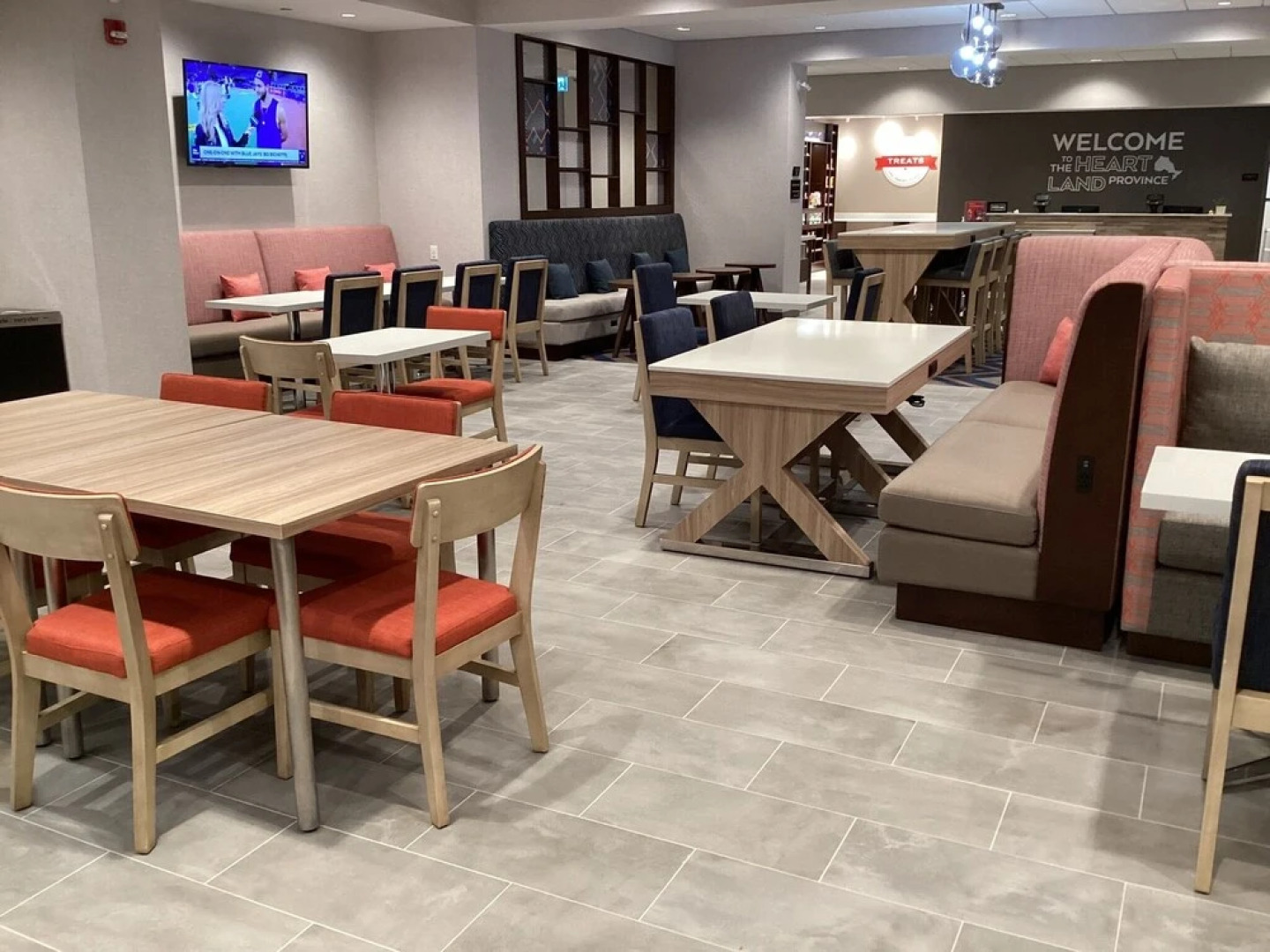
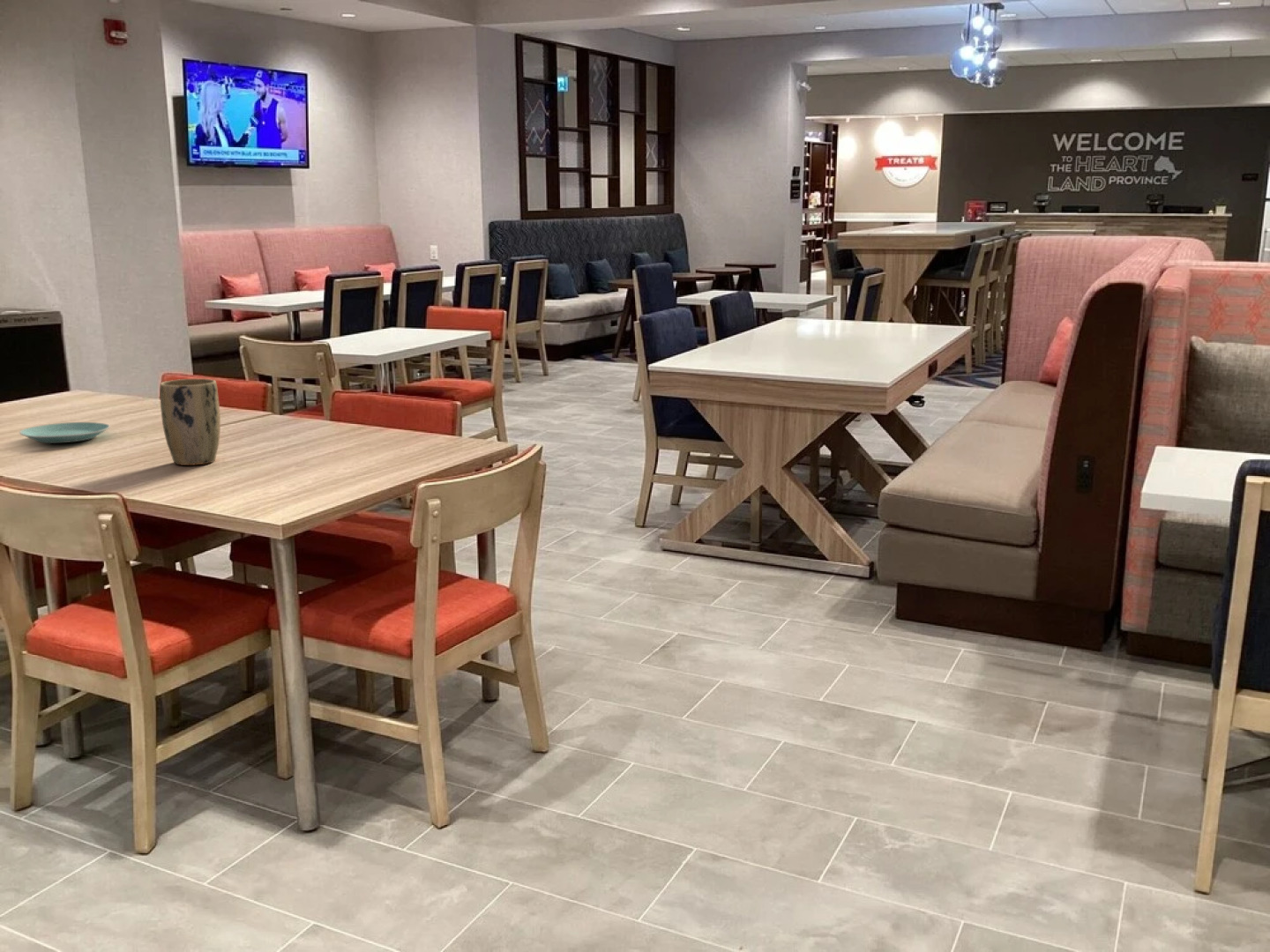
+ plant pot [159,378,221,466]
+ plate [19,421,111,444]
